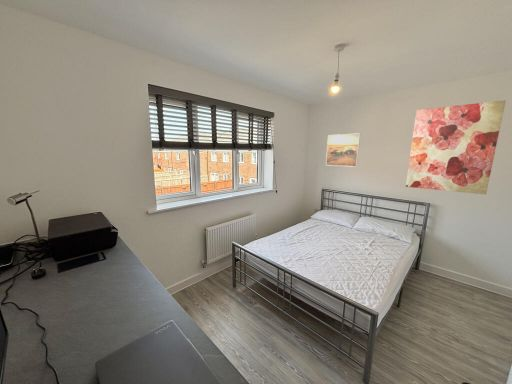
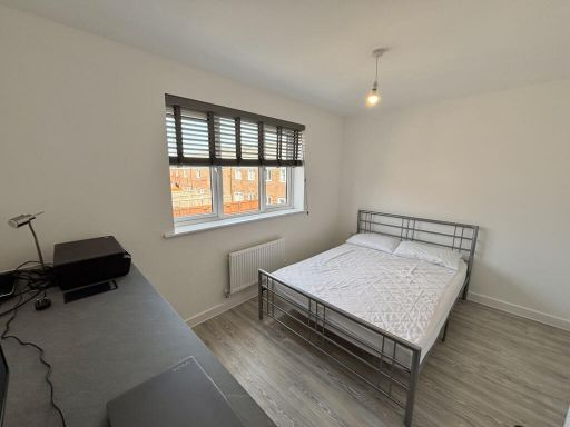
- wall art [405,99,507,195]
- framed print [325,132,361,168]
